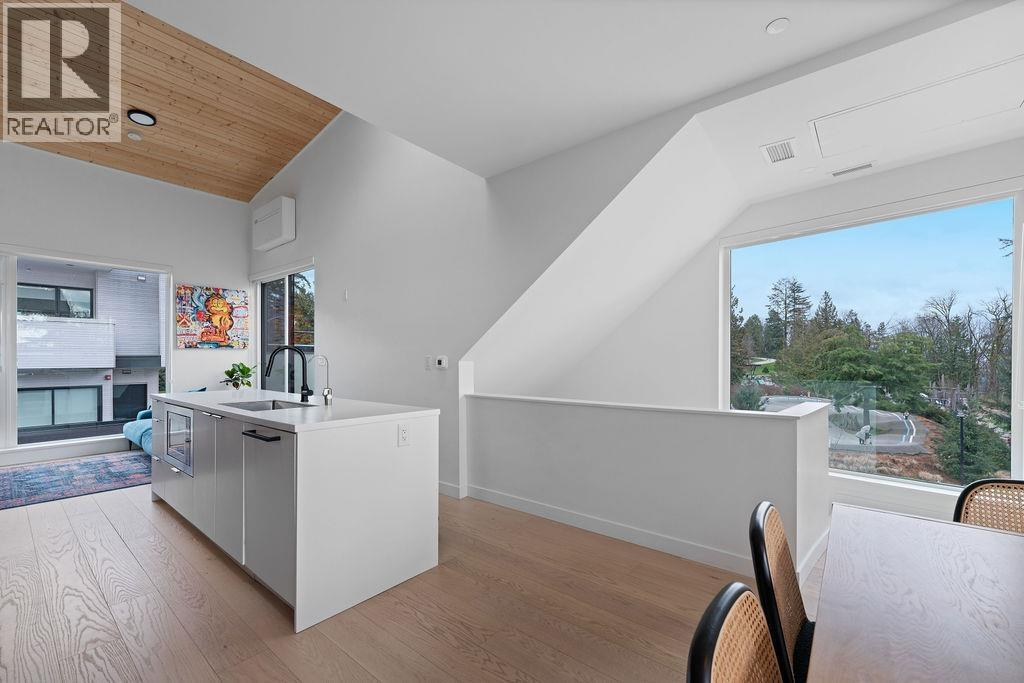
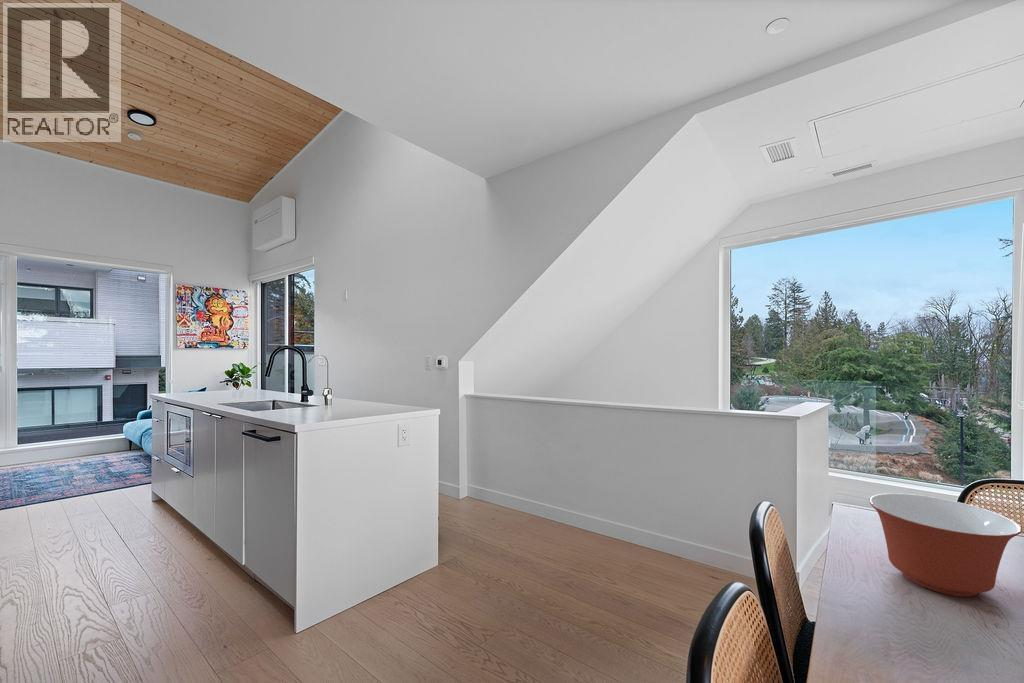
+ mixing bowl [868,492,1023,597]
